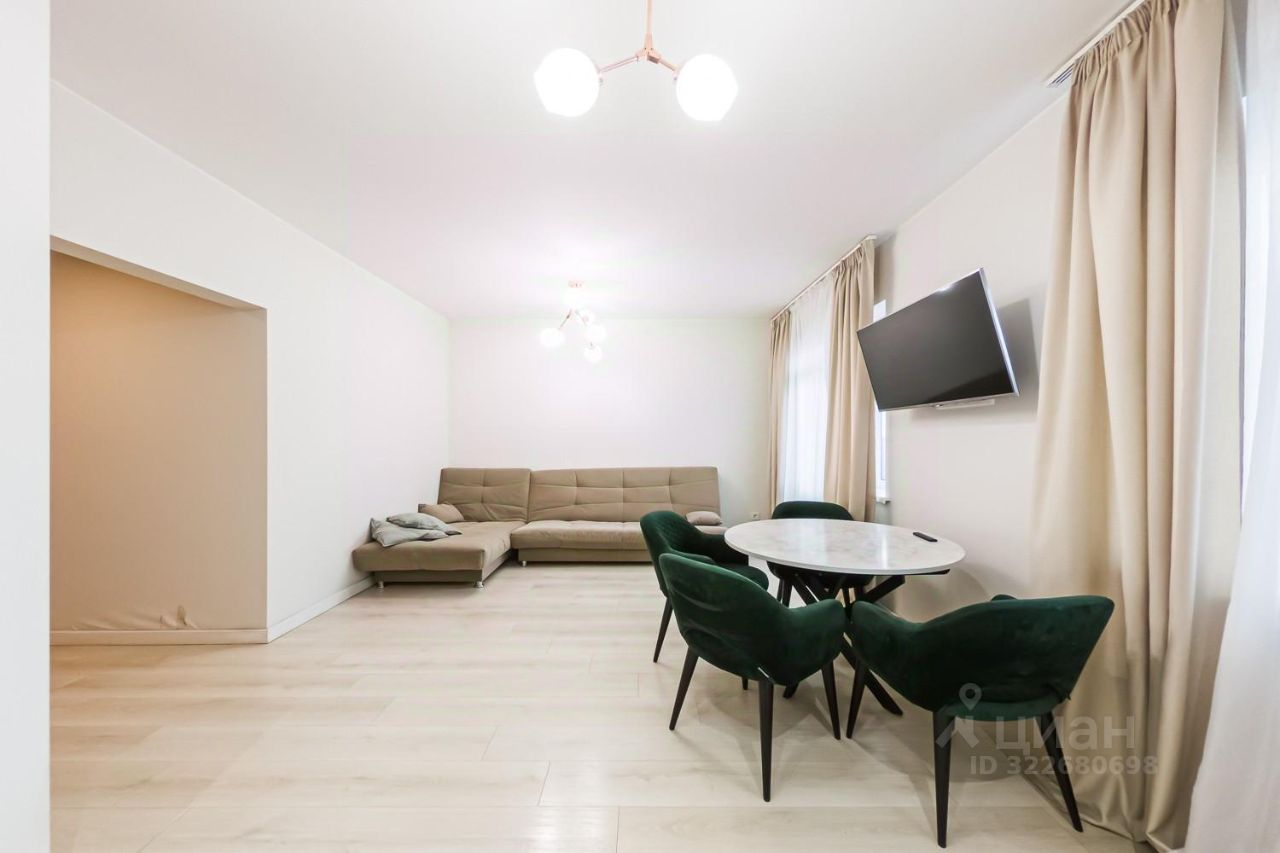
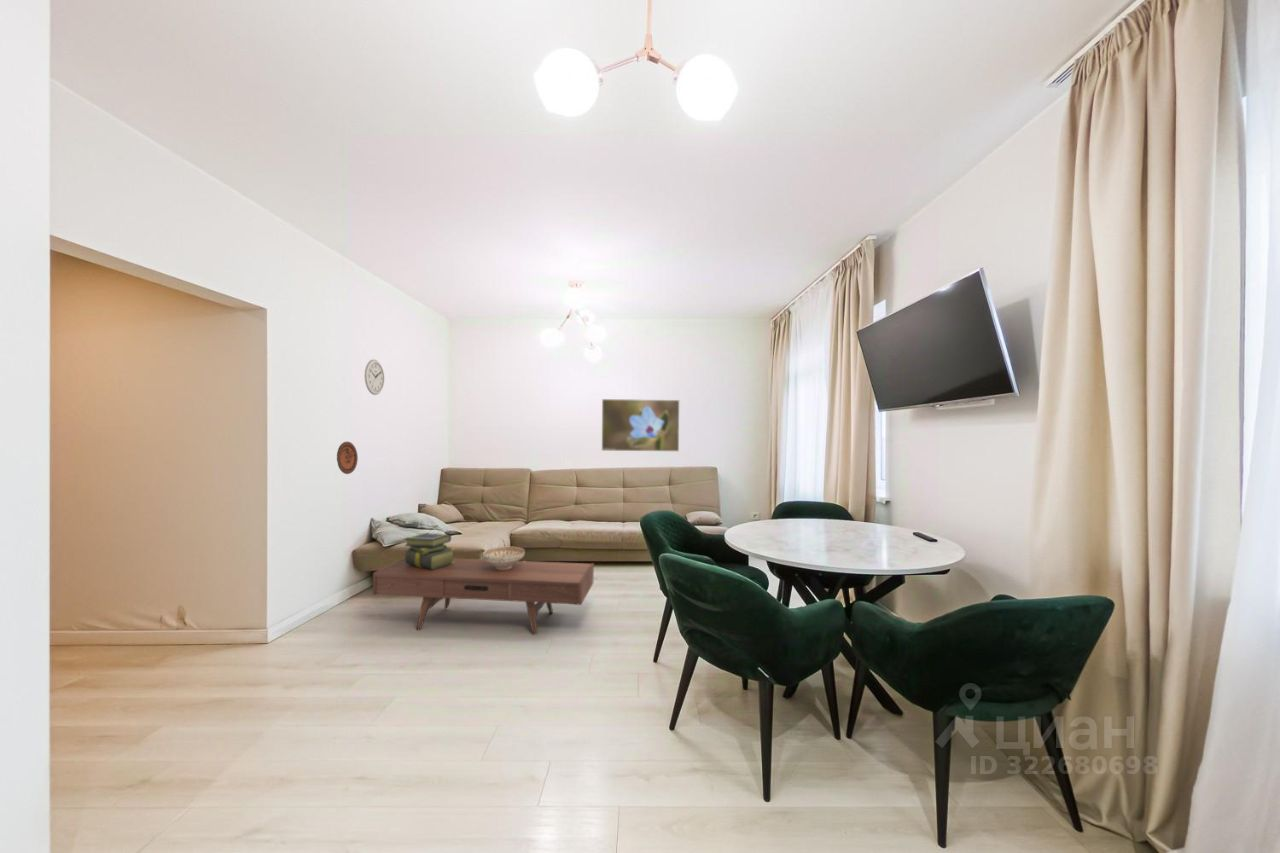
+ stack of books [404,532,456,569]
+ wall clock [364,359,385,396]
+ coffee table [372,557,595,636]
+ decorative bowl [482,546,526,570]
+ decorative plate [336,441,359,475]
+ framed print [601,398,680,452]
